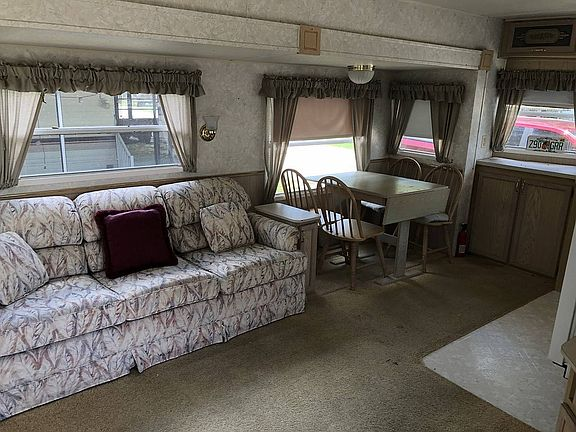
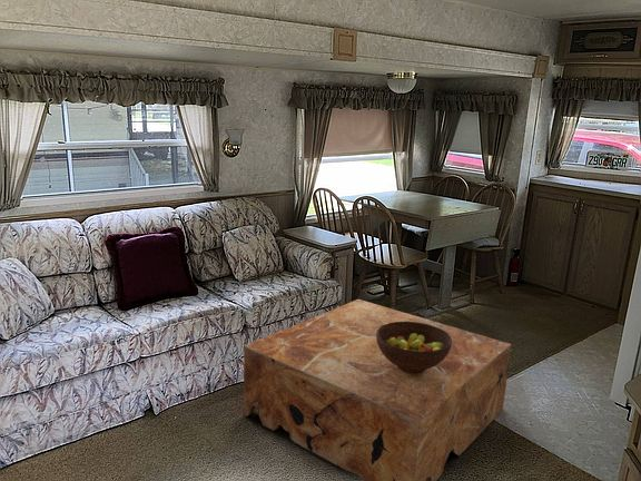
+ coffee table [243,298,512,481]
+ fruit bowl [376,322,452,373]
